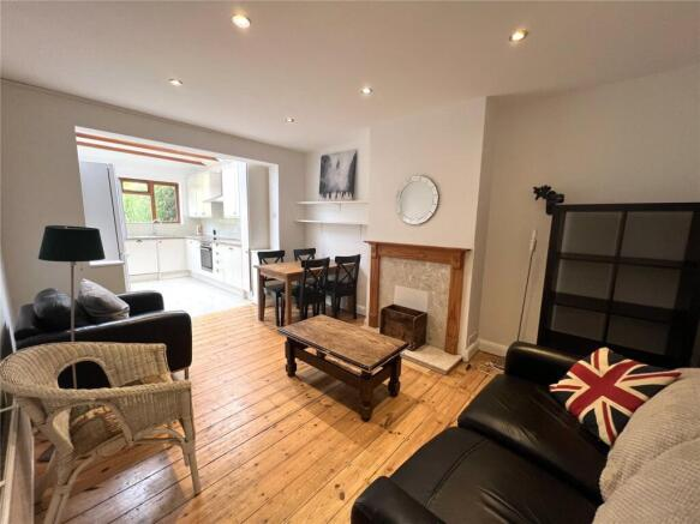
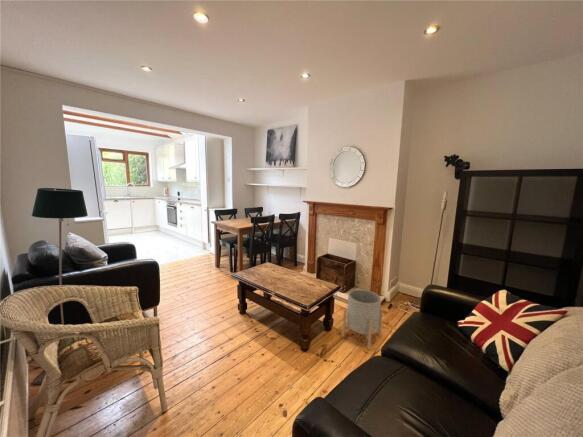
+ planter [341,288,384,351]
